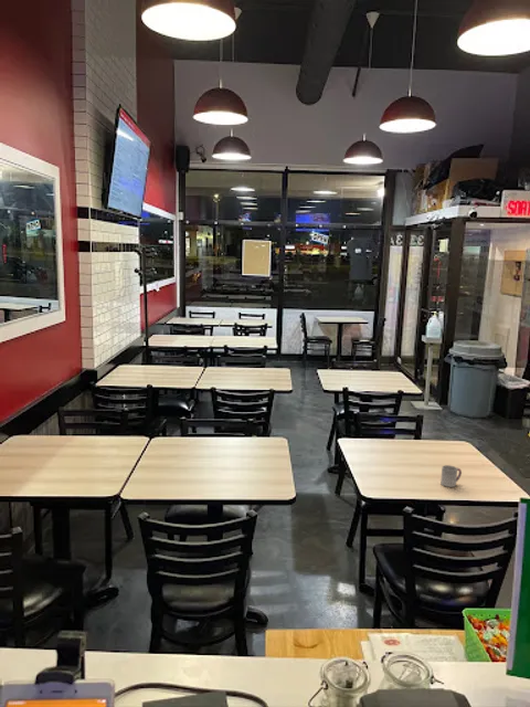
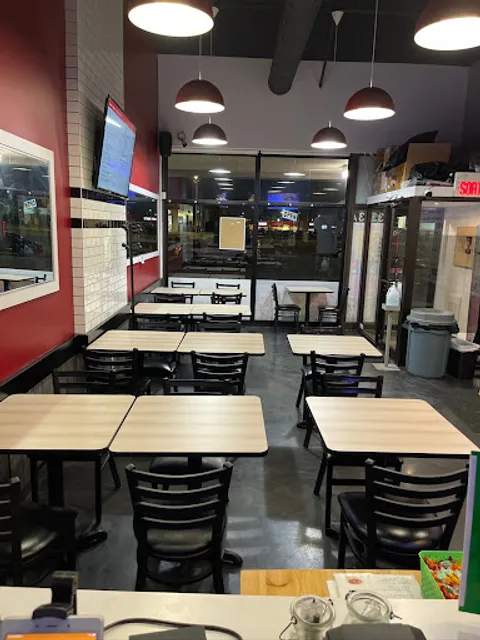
- cup [439,464,463,488]
